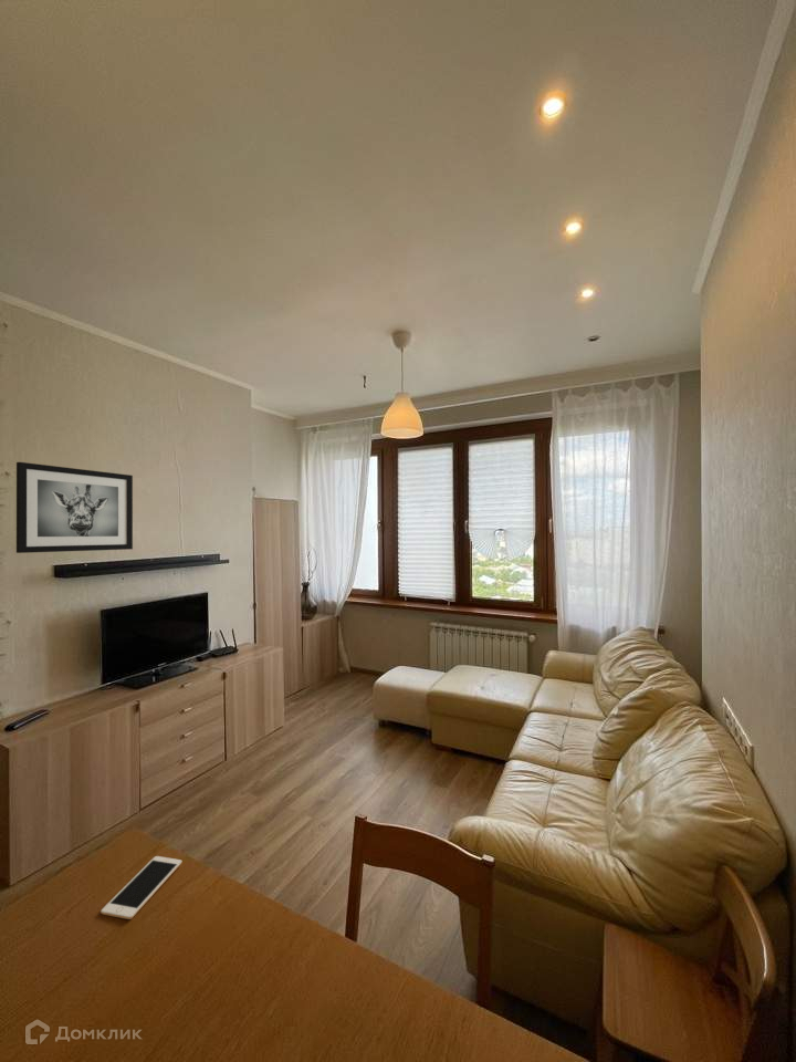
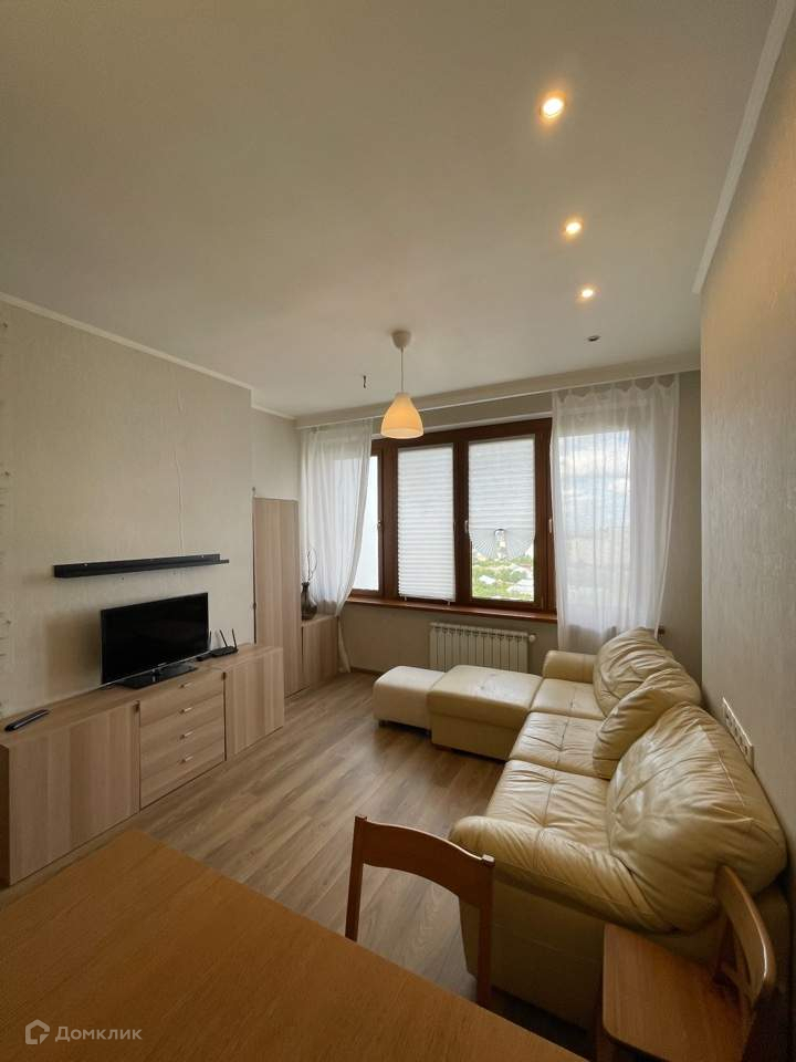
- wall art [15,461,134,554]
- cell phone [100,855,182,920]
